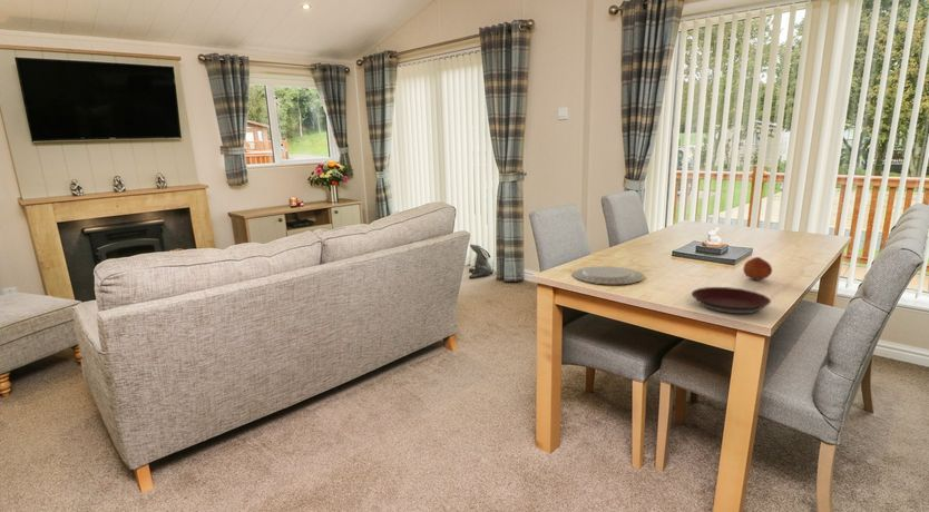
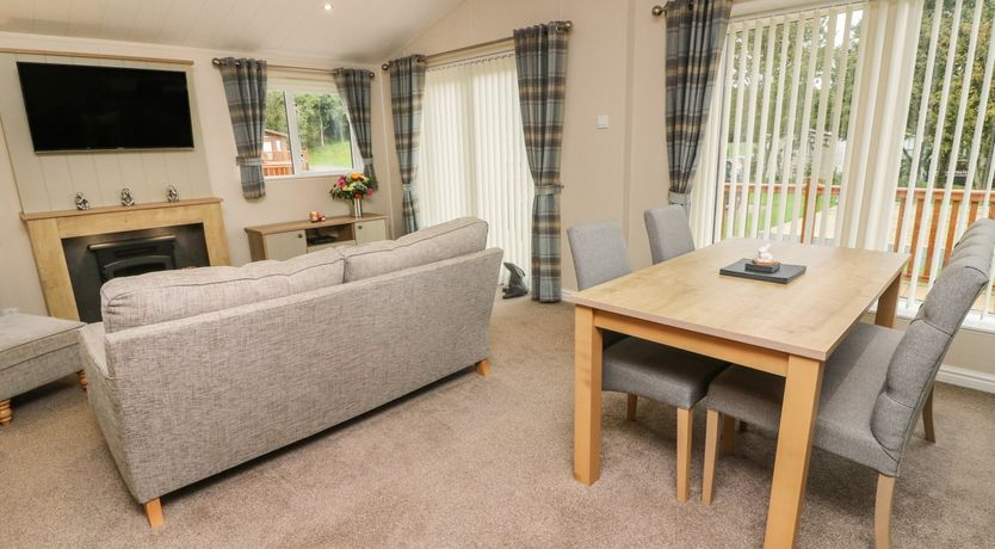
- fruit [742,256,773,280]
- plate [691,286,772,315]
- chinaware [571,265,646,286]
